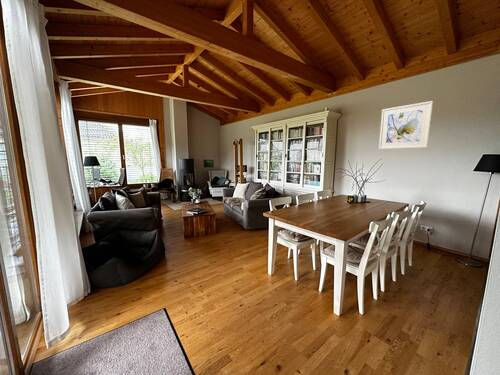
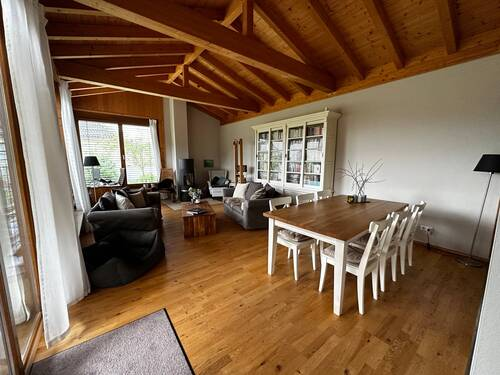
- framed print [378,100,434,150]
